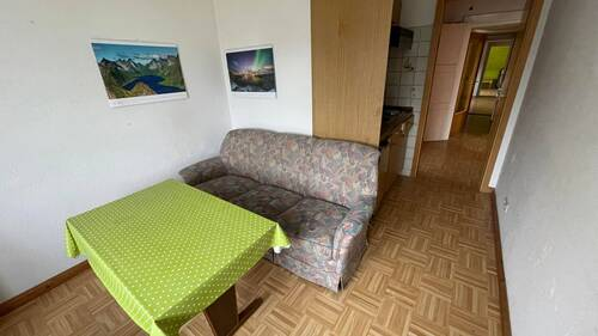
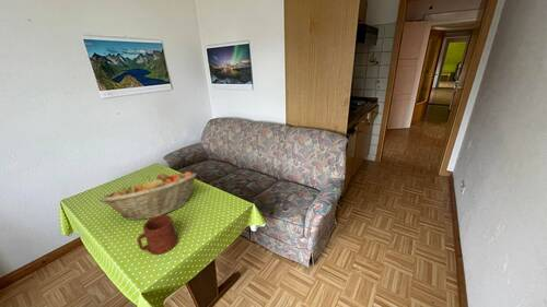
+ fruit basket [98,170,198,221]
+ mug [136,214,179,256]
